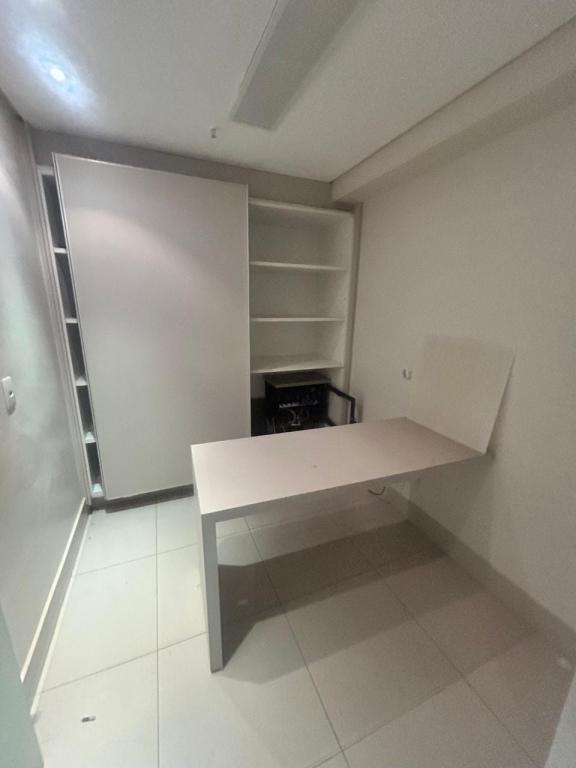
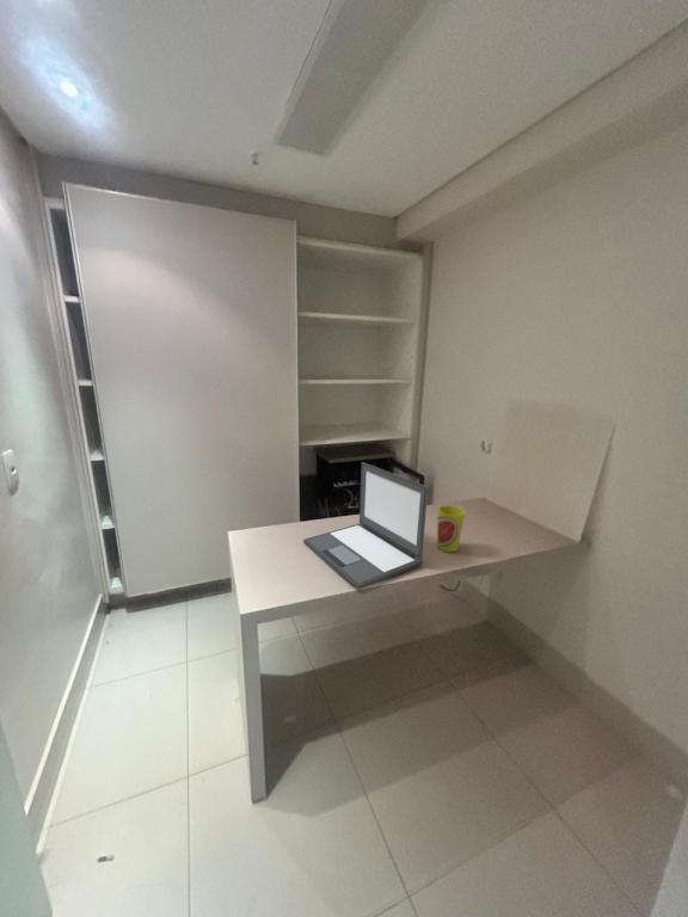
+ laptop [302,461,429,591]
+ cup [436,504,466,553]
